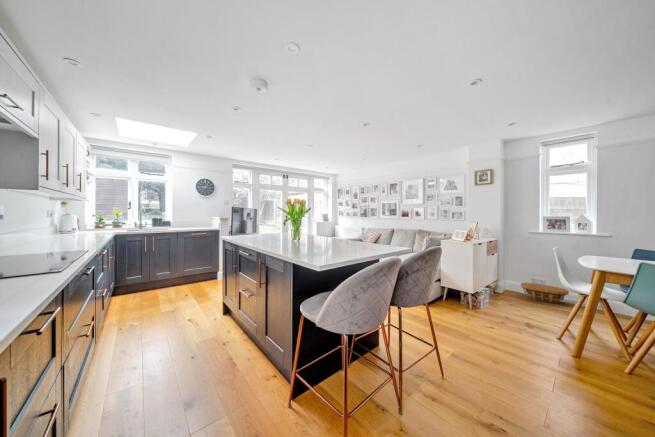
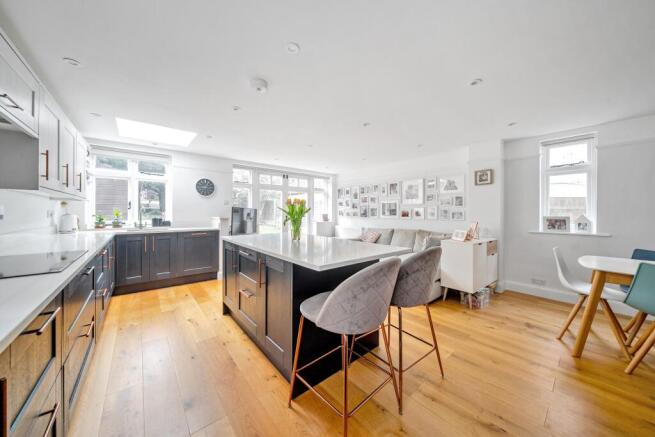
- basket [520,282,570,304]
